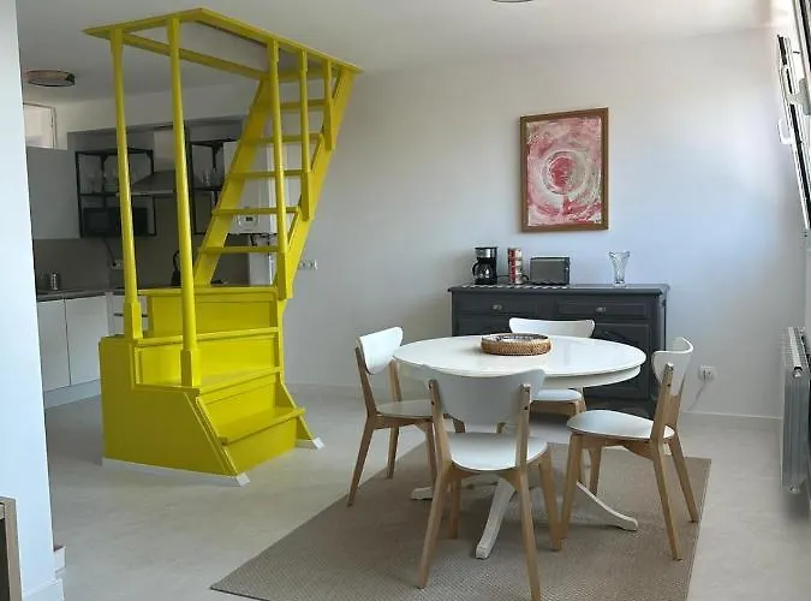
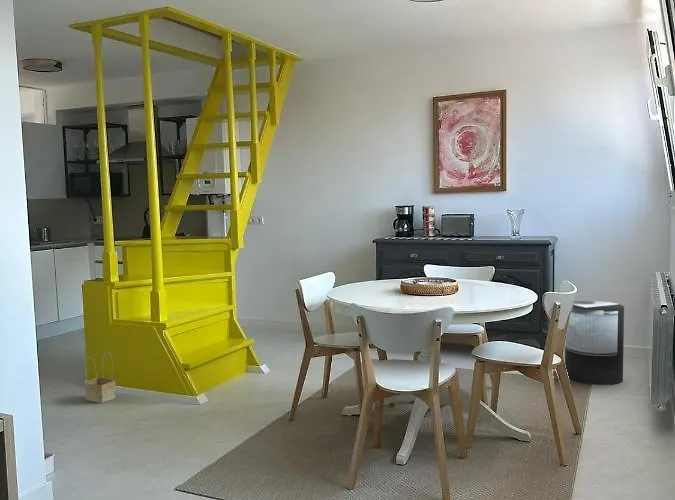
+ basket [83,350,116,404]
+ trash can [564,300,625,386]
